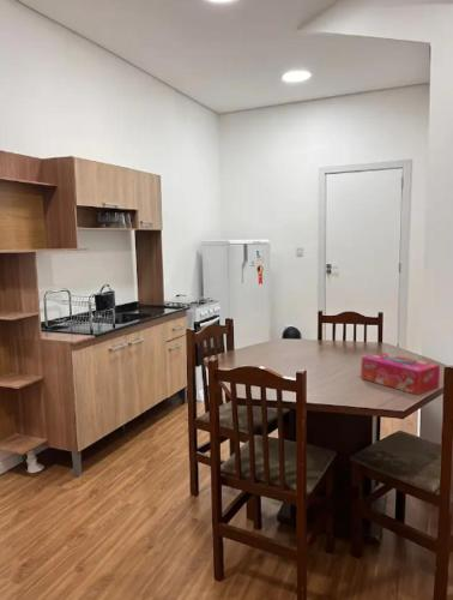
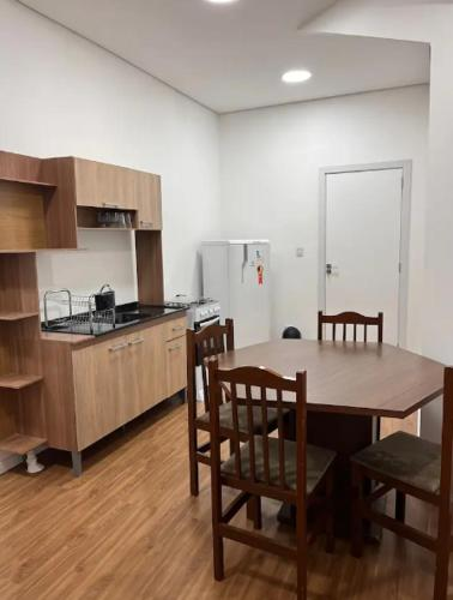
- tissue box [360,352,441,396]
